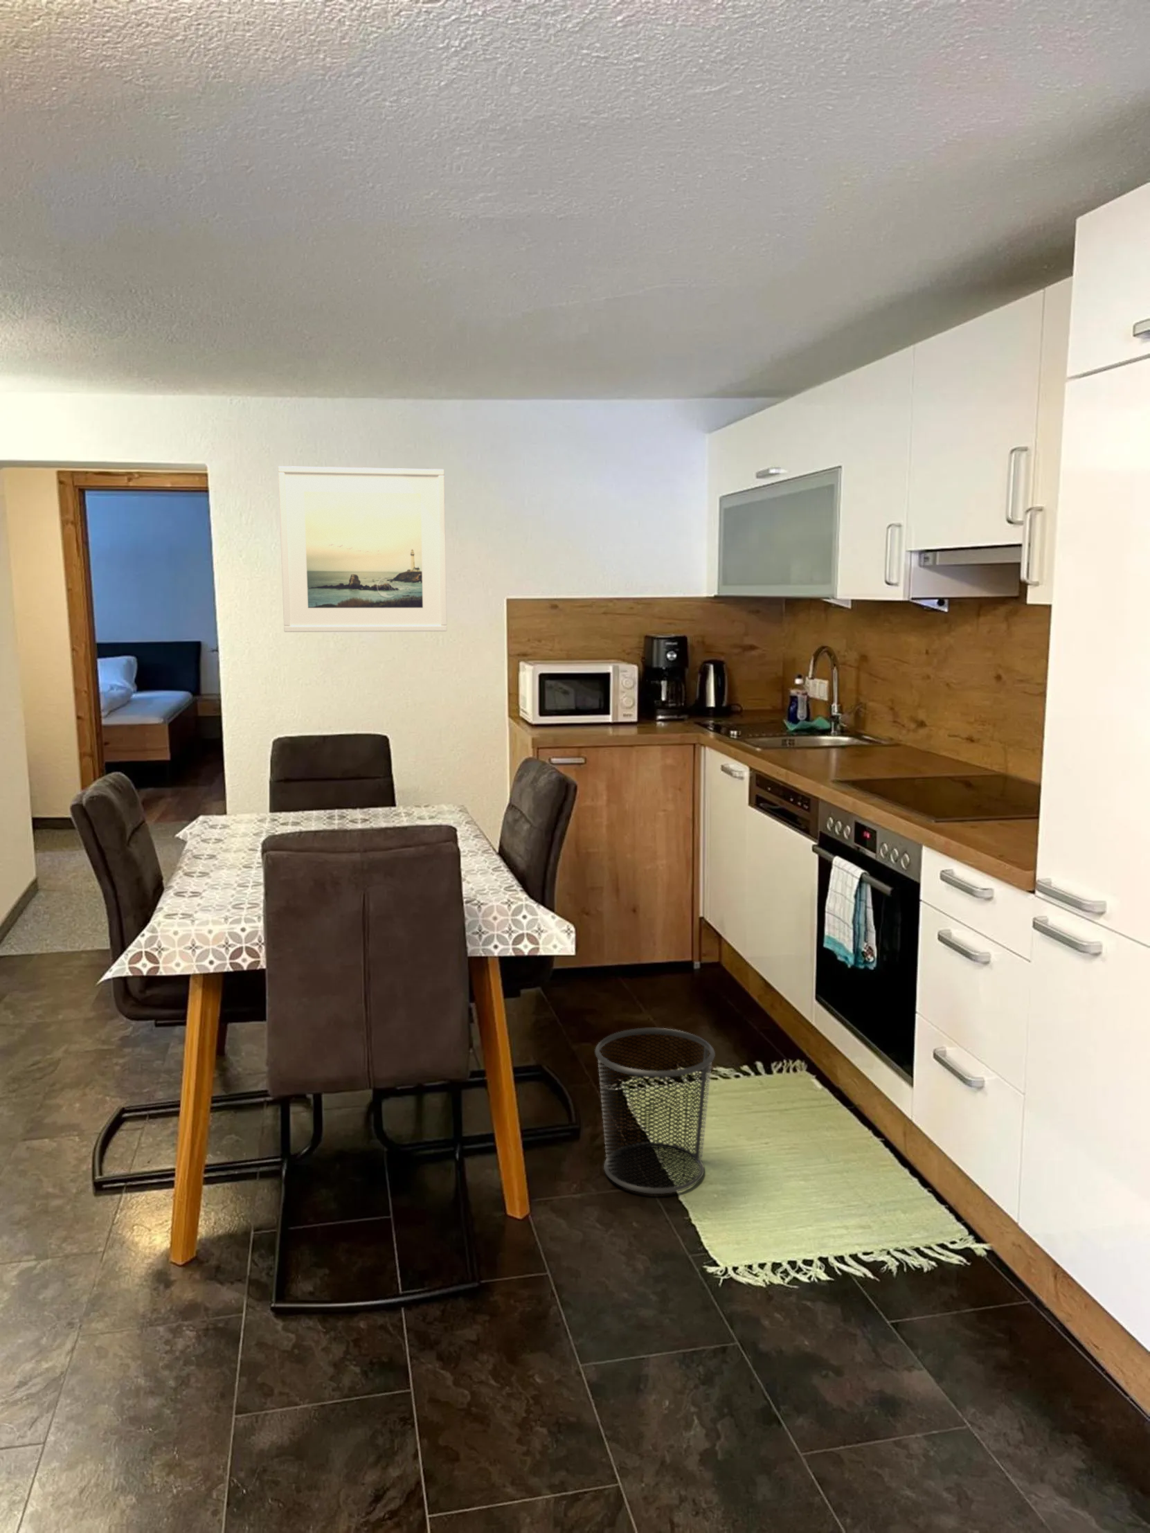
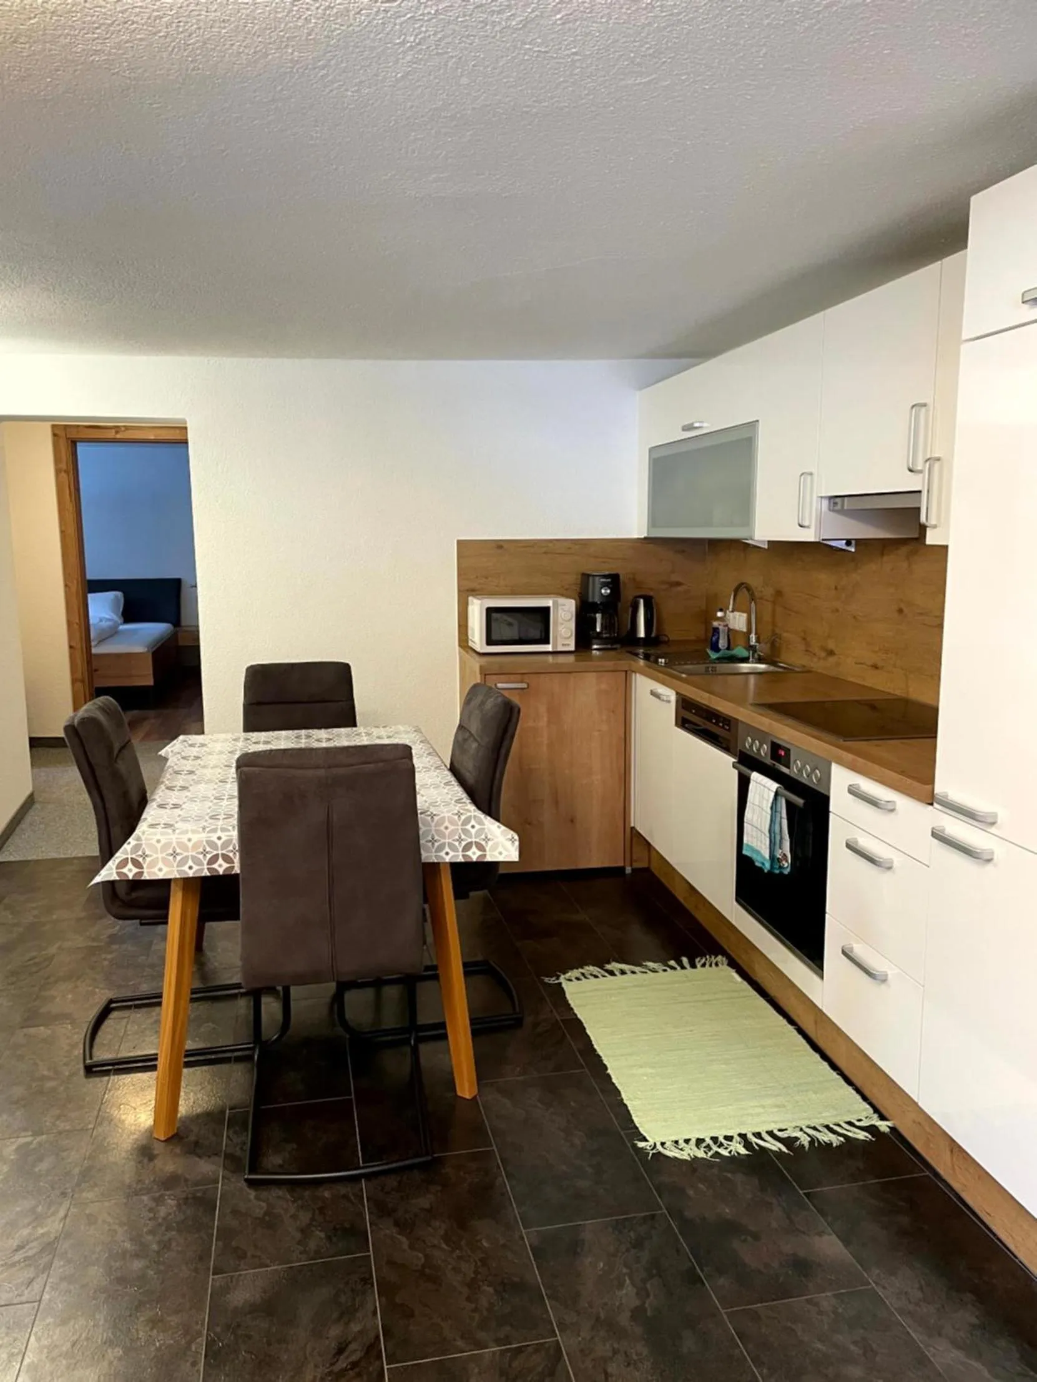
- waste bin [594,1028,716,1195]
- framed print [278,465,448,633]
